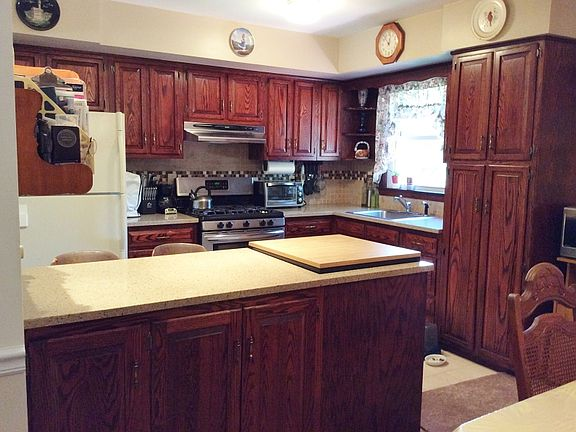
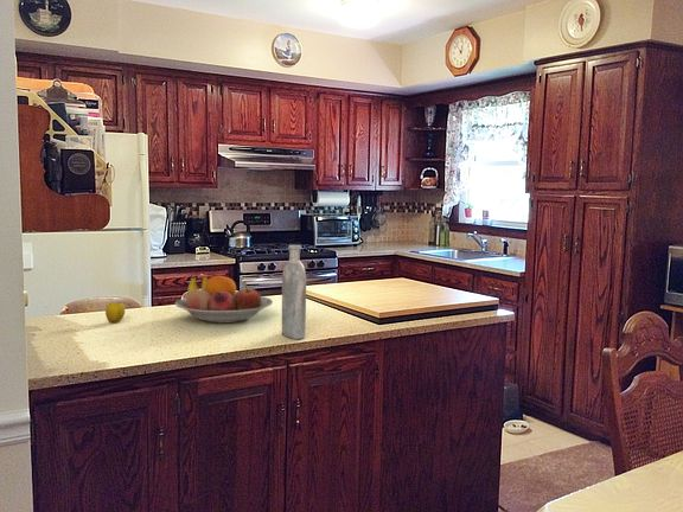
+ apple [104,300,126,324]
+ fruit bowl [174,275,274,324]
+ bottle [281,244,307,340]
